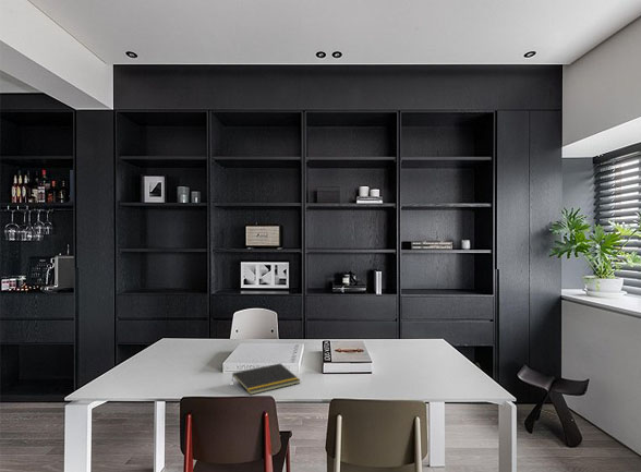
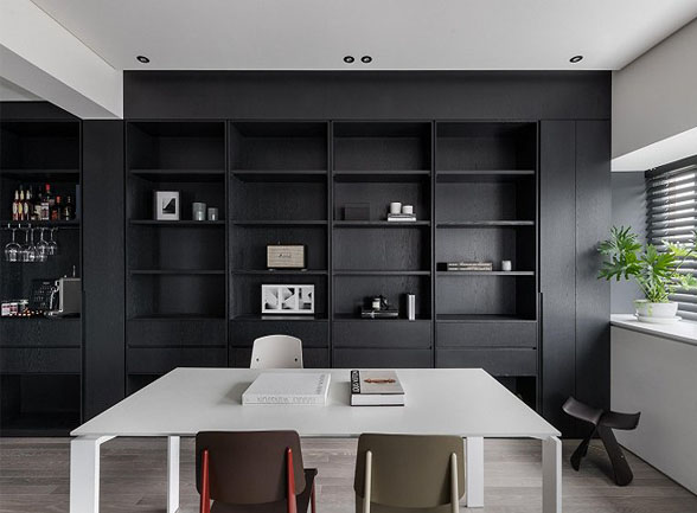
- notepad [231,363,301,396]
